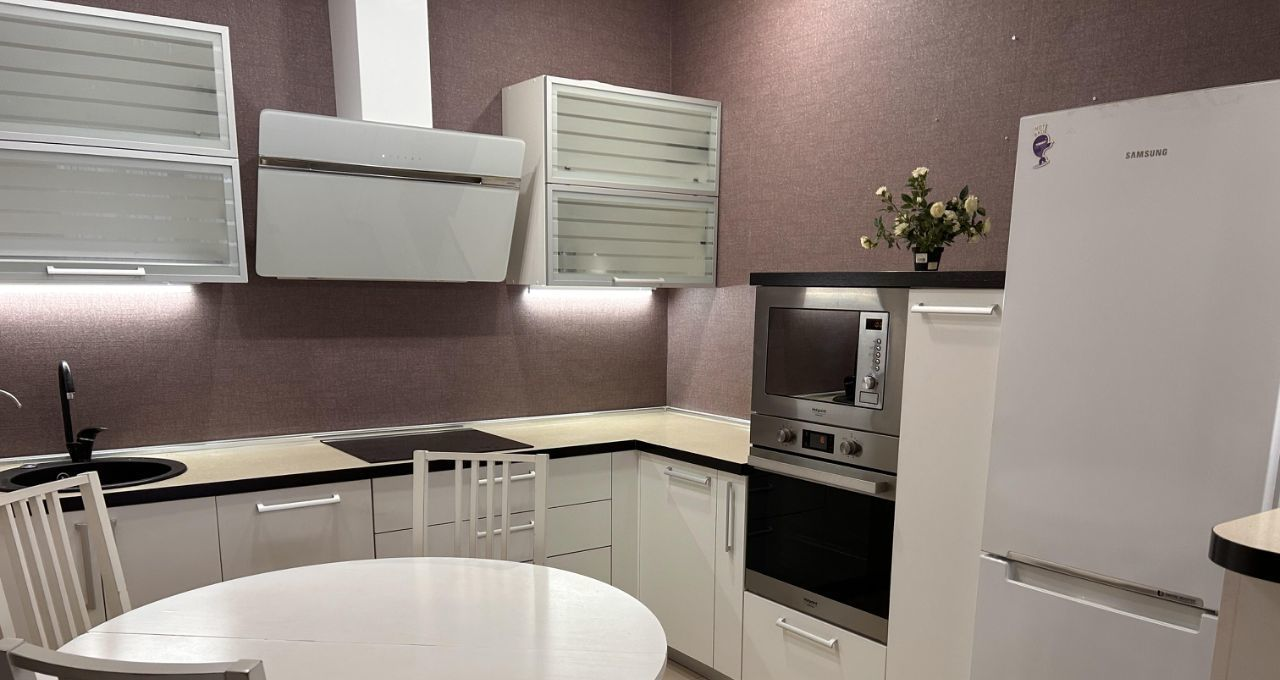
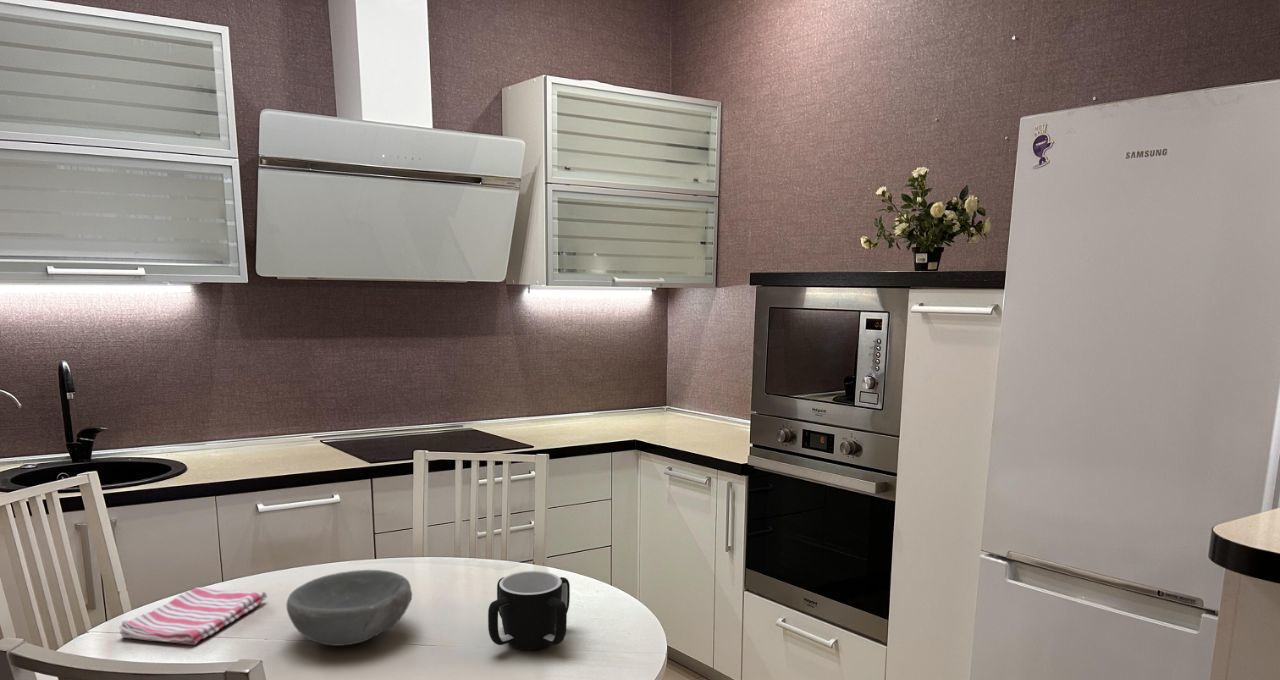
+ bowl [285,569,413,647]
+ dish towel [118,587,268,646]
+ mug [487,570,571,651]
